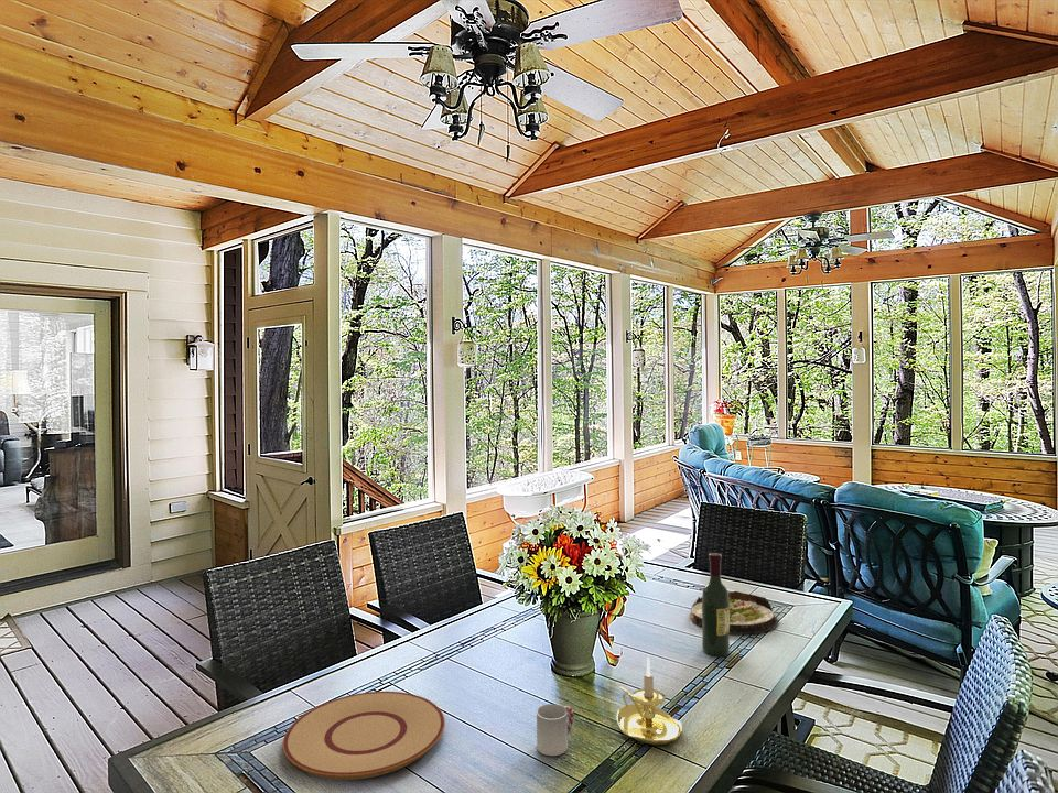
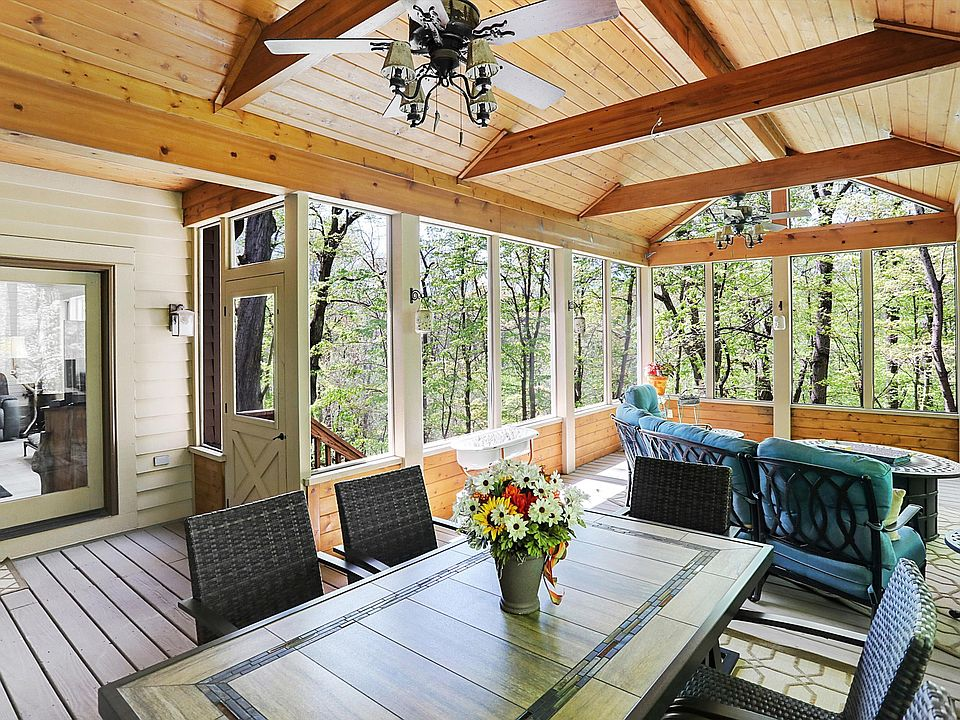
- salad plate [689,590,779,634]
- cup [536,703,575,757]
- wine bottle [701,552,731,658]
- candle holder [615,655,683,746]
- plate [282,691,446,781]
